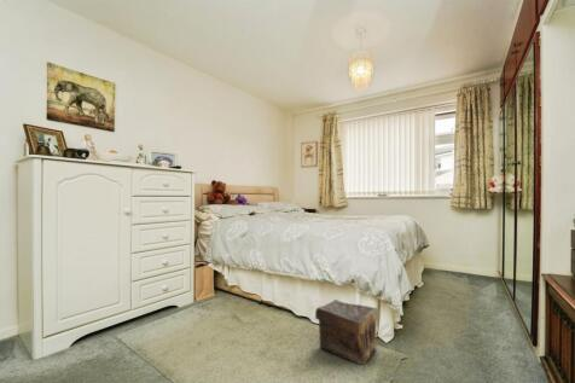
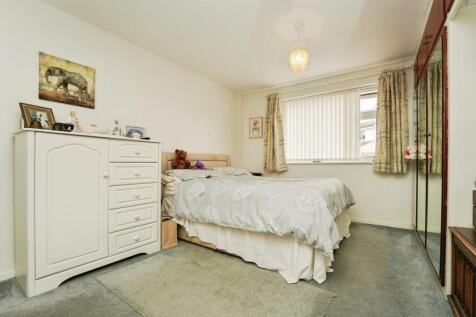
- pouch [314,298,378,366]
